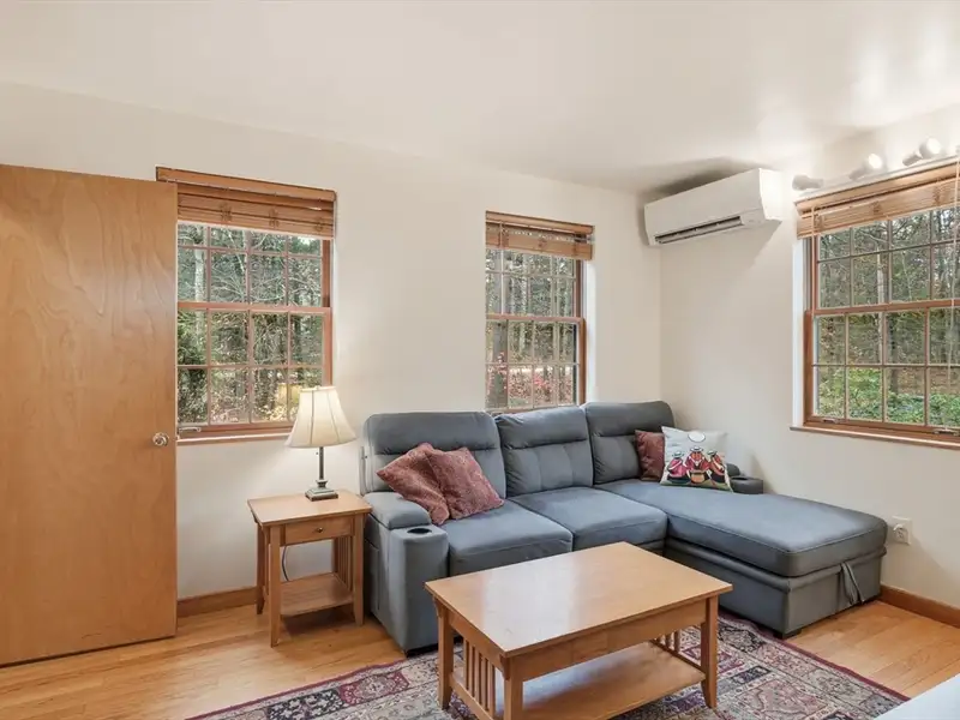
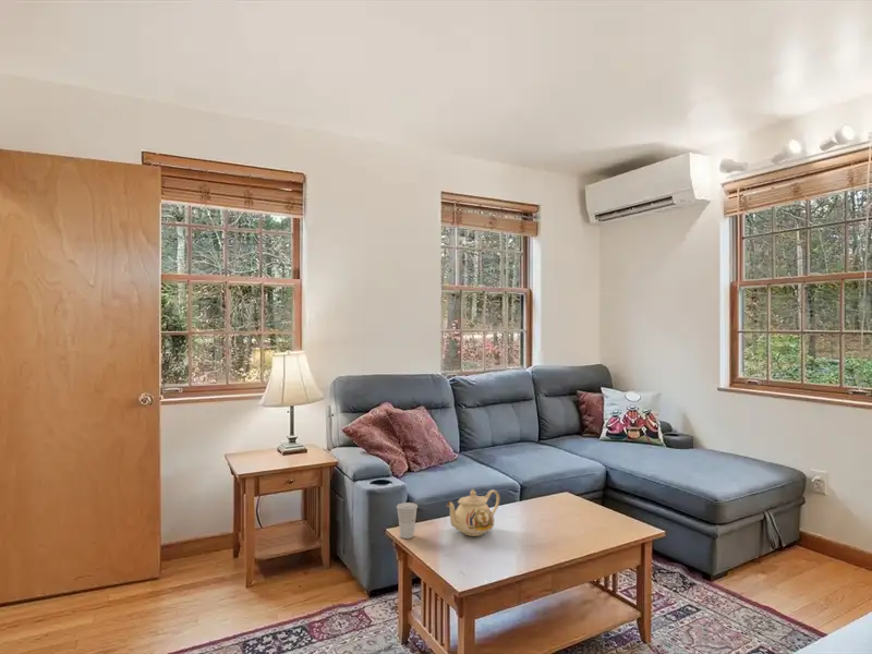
+ cup [396,501,419,540]
+ teapot [446,488,500,537]
